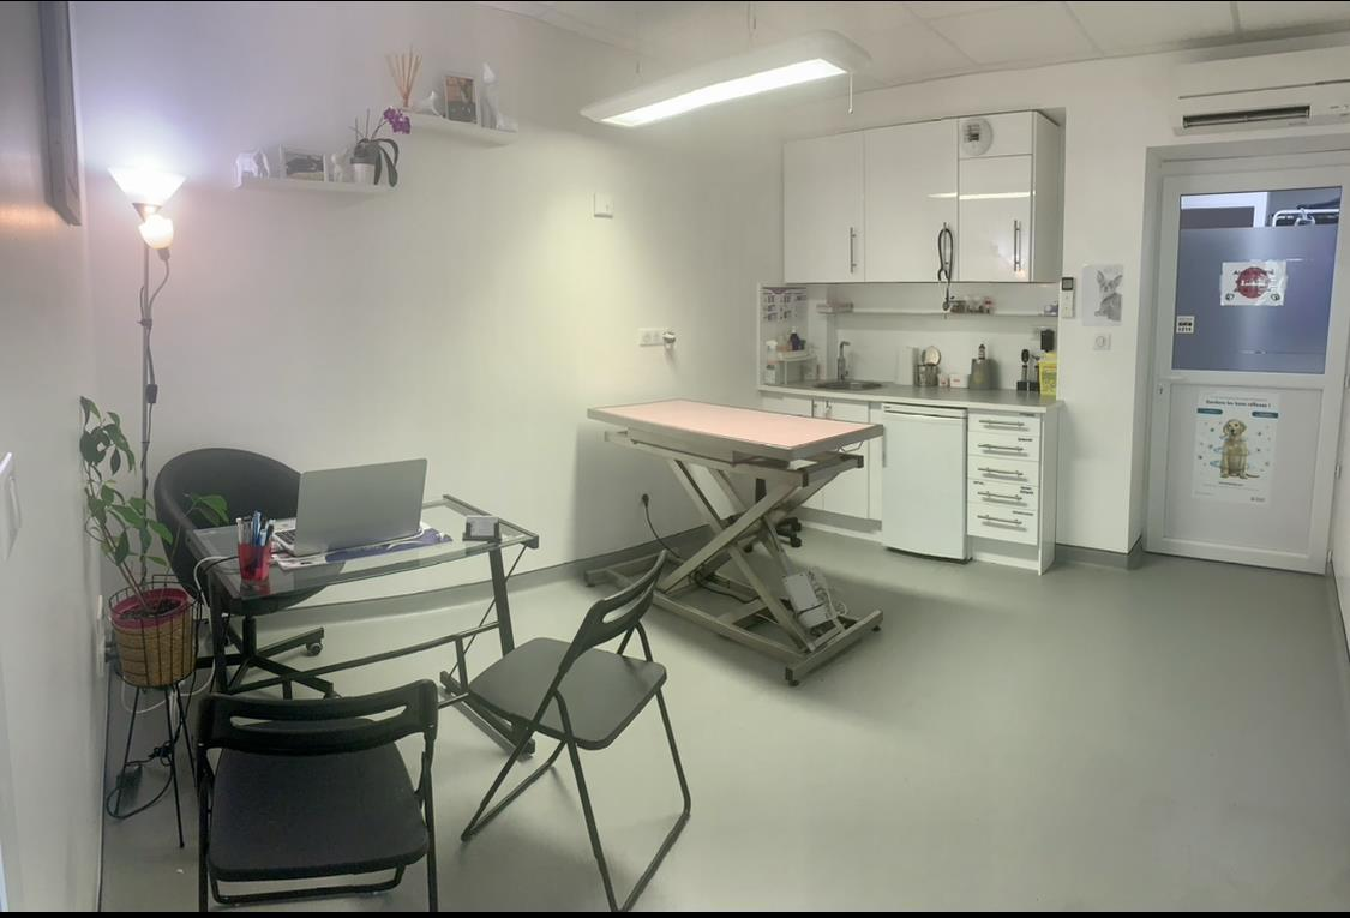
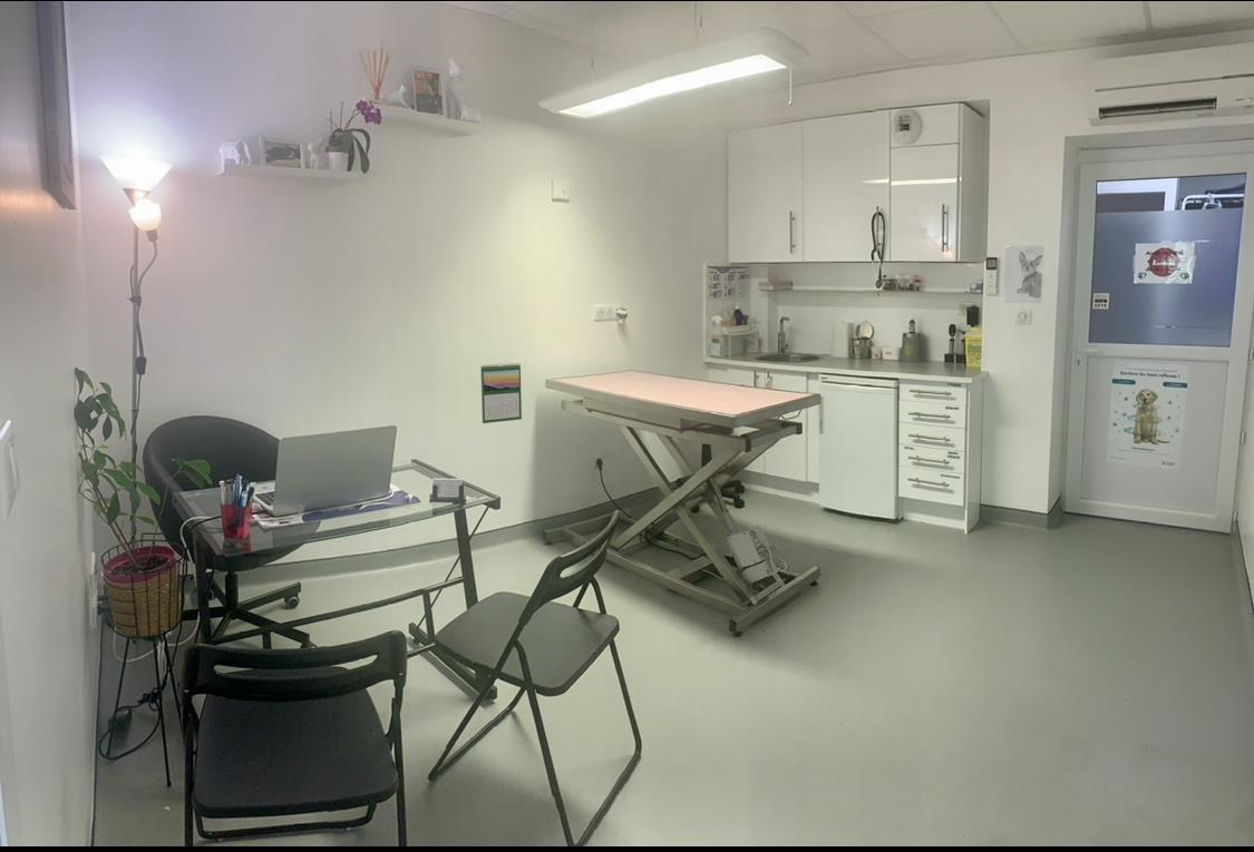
+ calendar [479,362,523,424]
